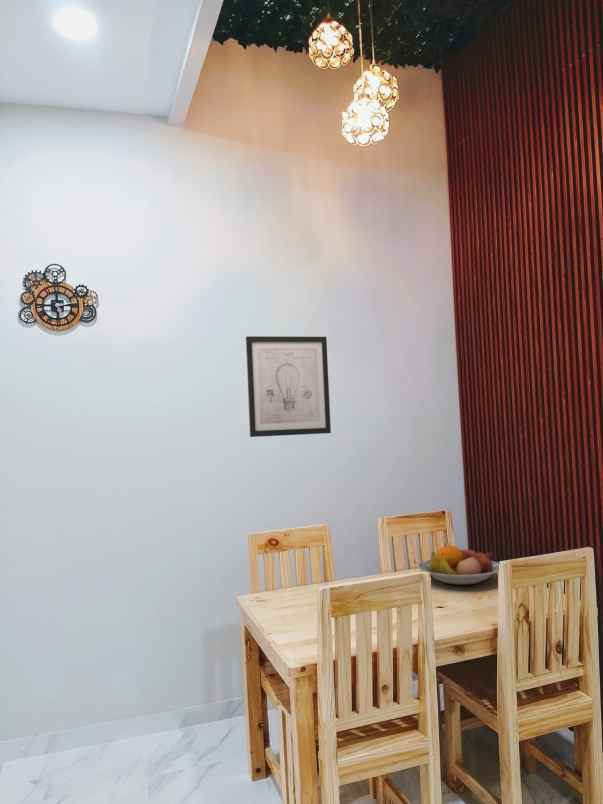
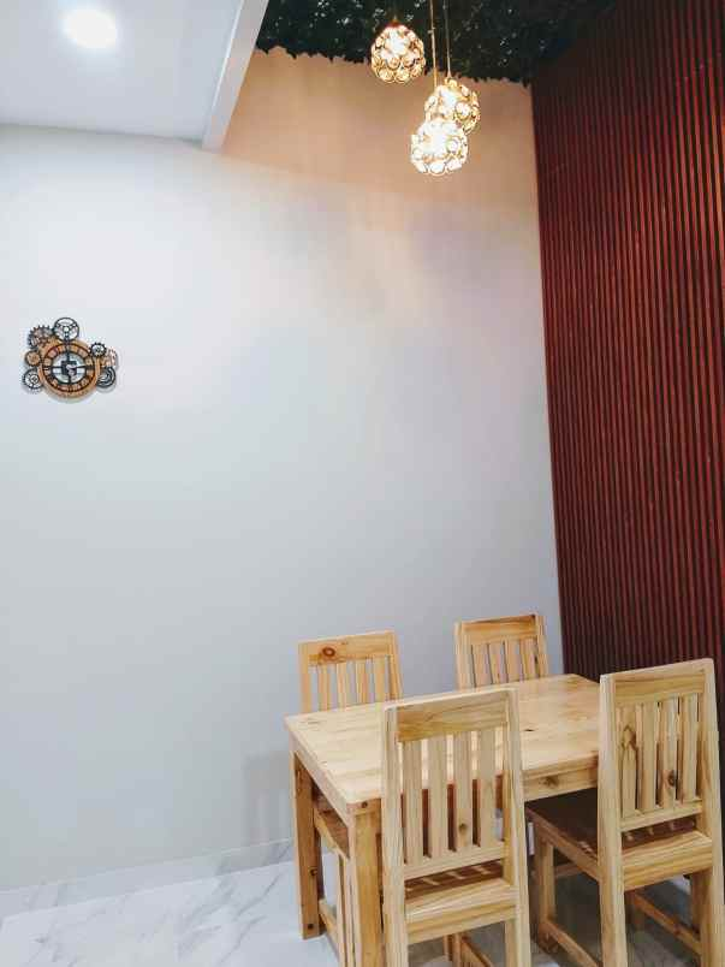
- fruit bowl [417,545,500,586]
- wall art [245,335,332,438]
